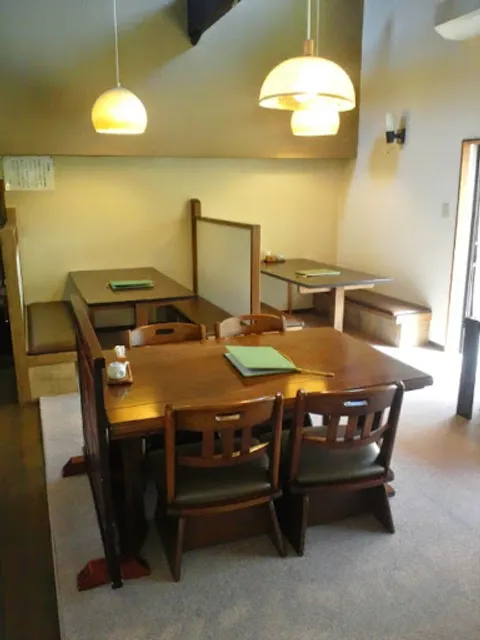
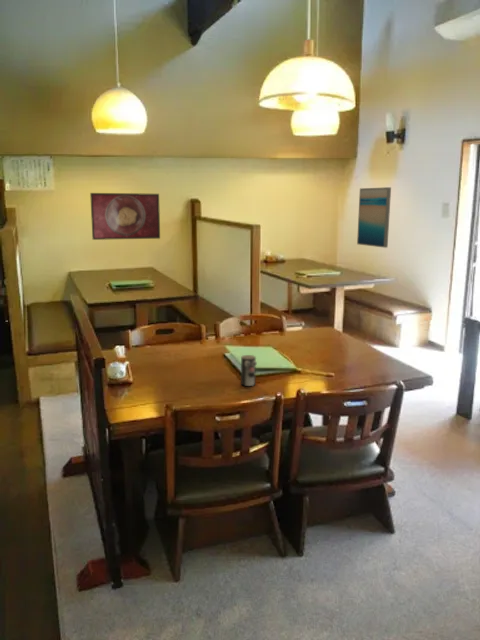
+ cup [240,354,258,387]
+ wall art [356,186,392,249]
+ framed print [89,192,161,241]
